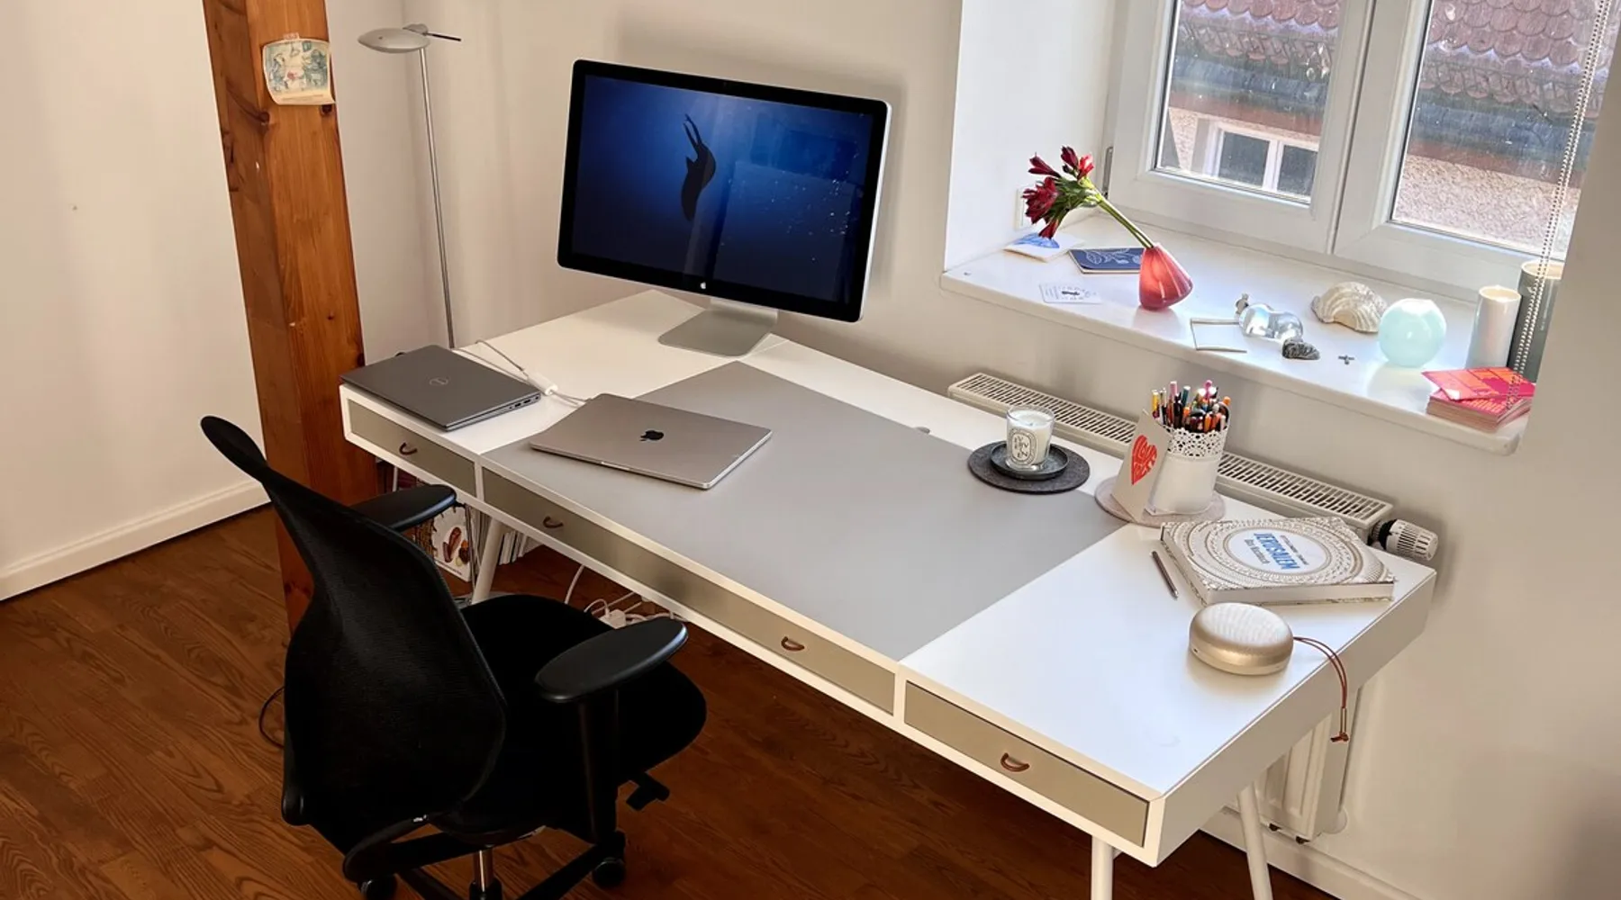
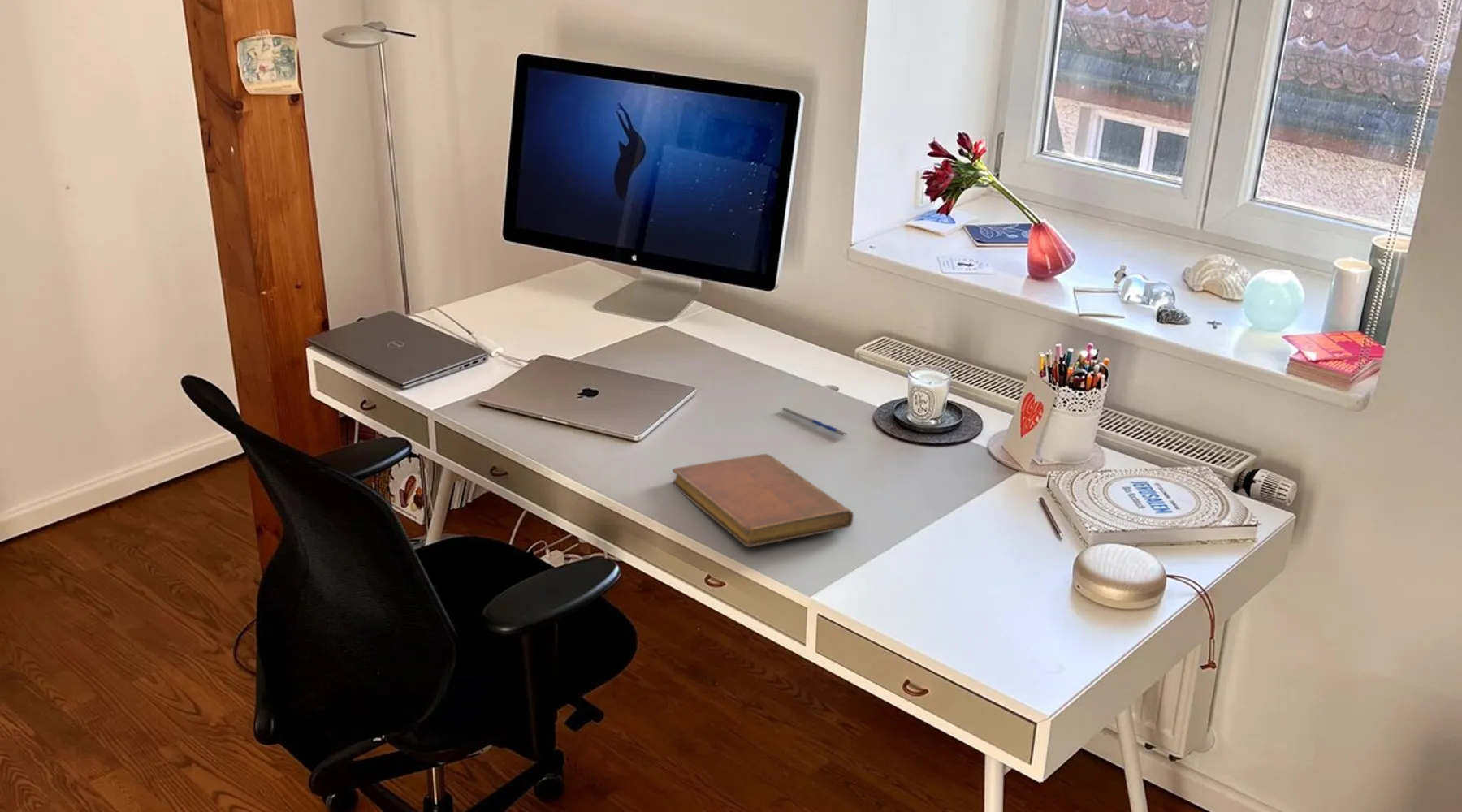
+ notebook [672,453,854,548]
+ pen [781,407,849,438]
